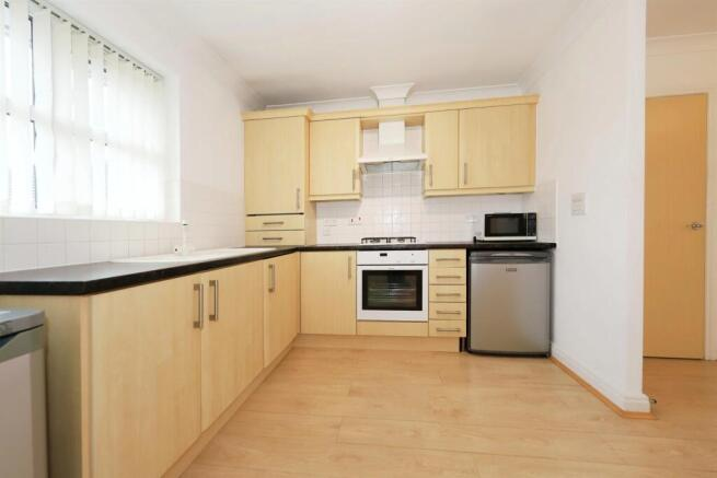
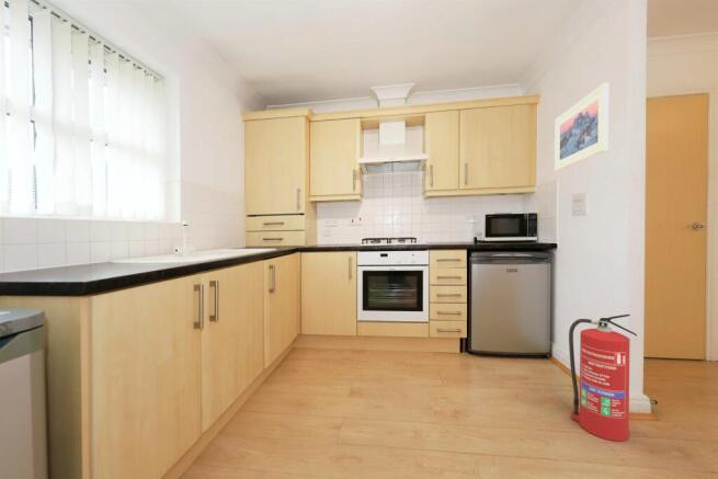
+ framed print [554,81,609,172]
+ fire extinguisher [568,313,638,443]
